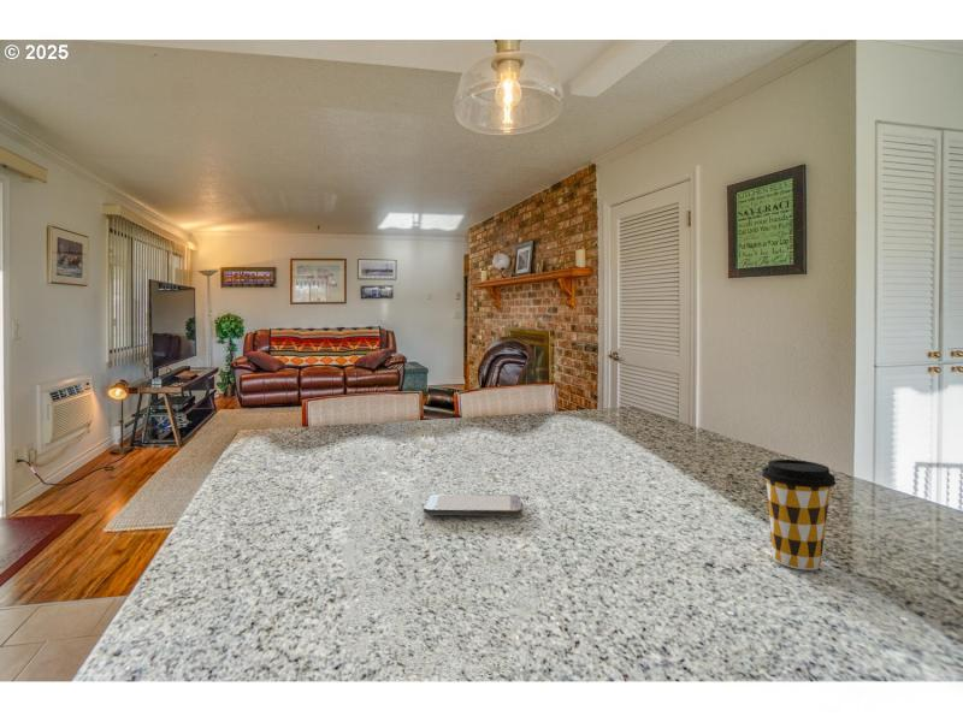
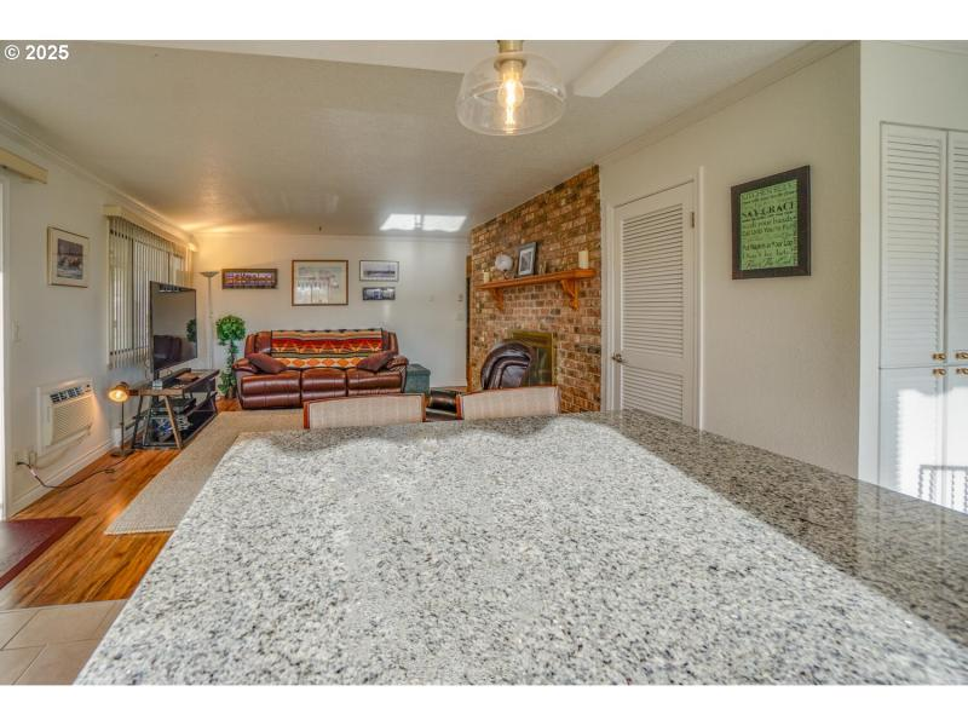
- coffee cup [761,458,837,572]
- smartphone [423,493,524,517]
